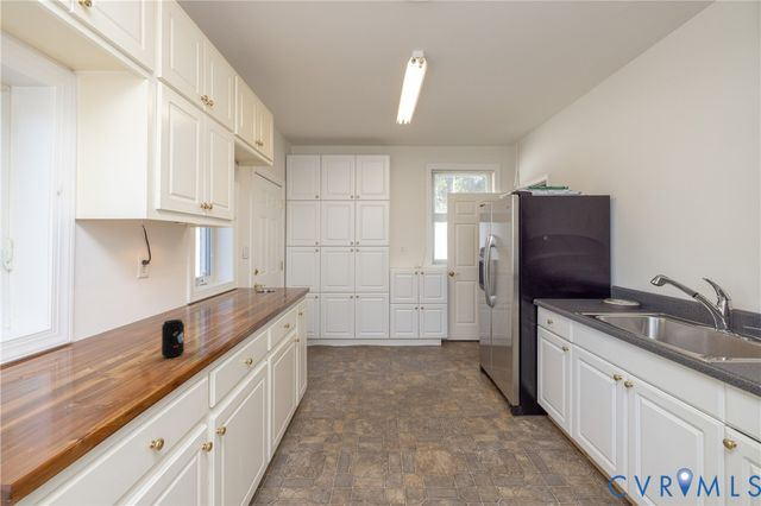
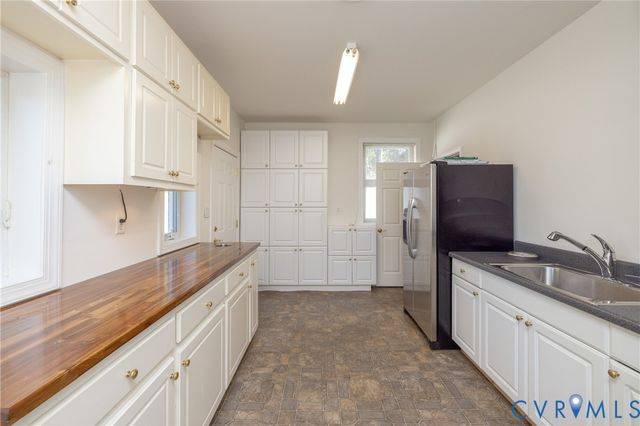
- beverage can [161,318,185,359]
